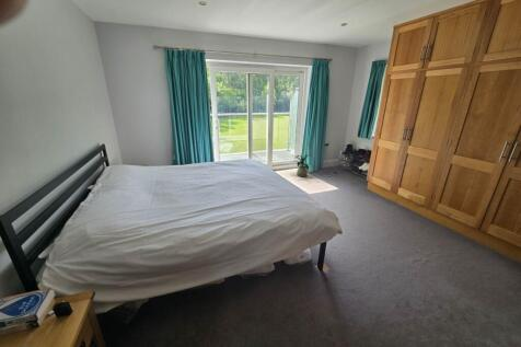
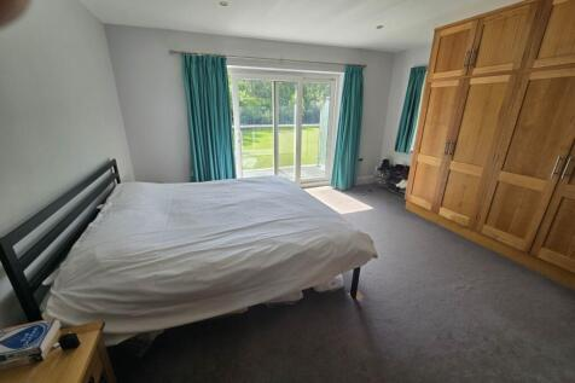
- house plant [292,152,313,177]
